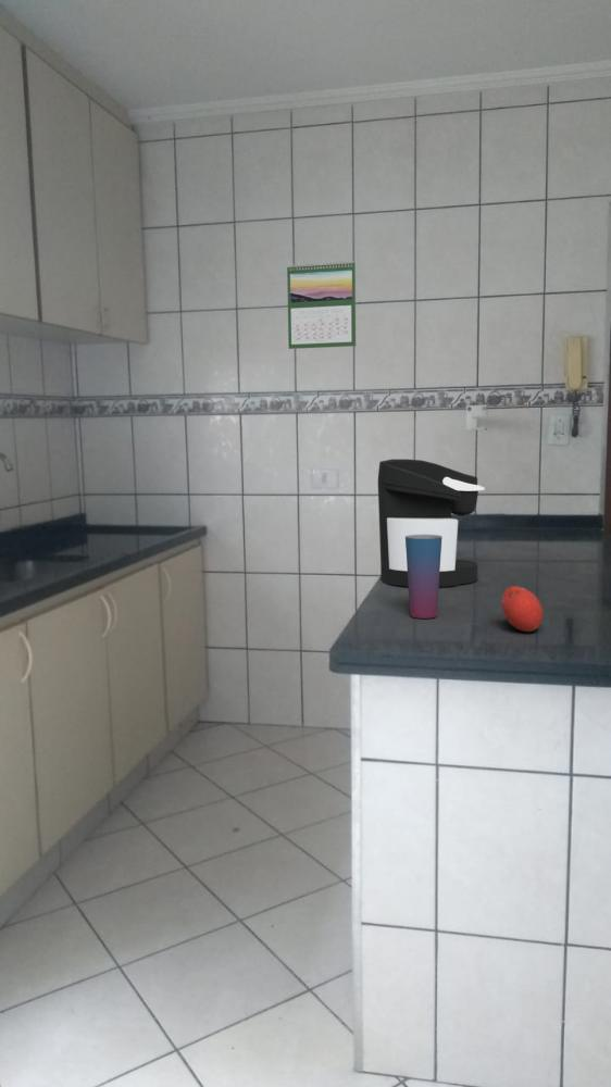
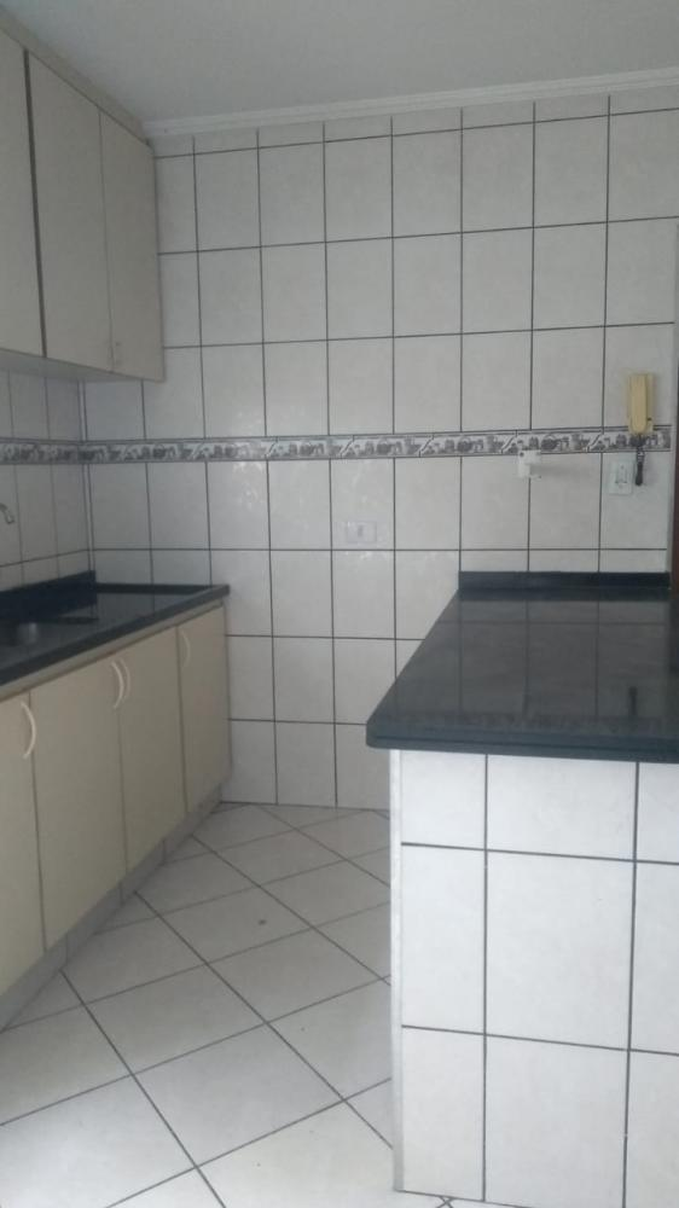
- fruit [501,584,544,633]
- cup [406,535,442,620]
- coffee maker [377,458,486,588]
- calendar [286,260,357,350]
